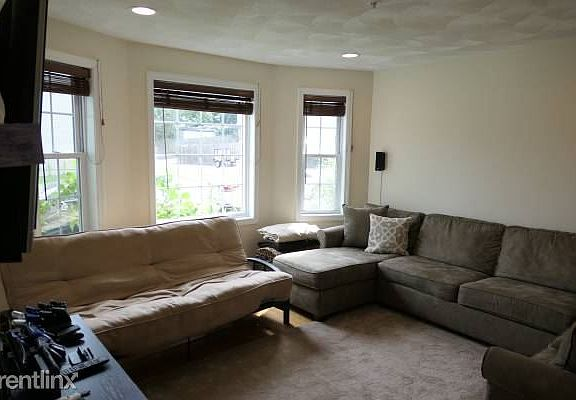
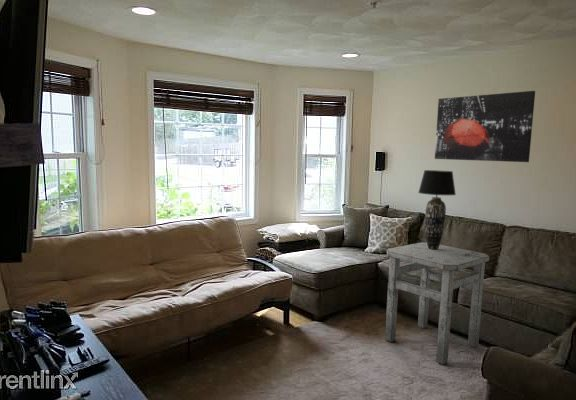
+ side table [384,241,490,366]
+ table lamp [417,169,457,250]
+ wall art [434,90,536,163]
